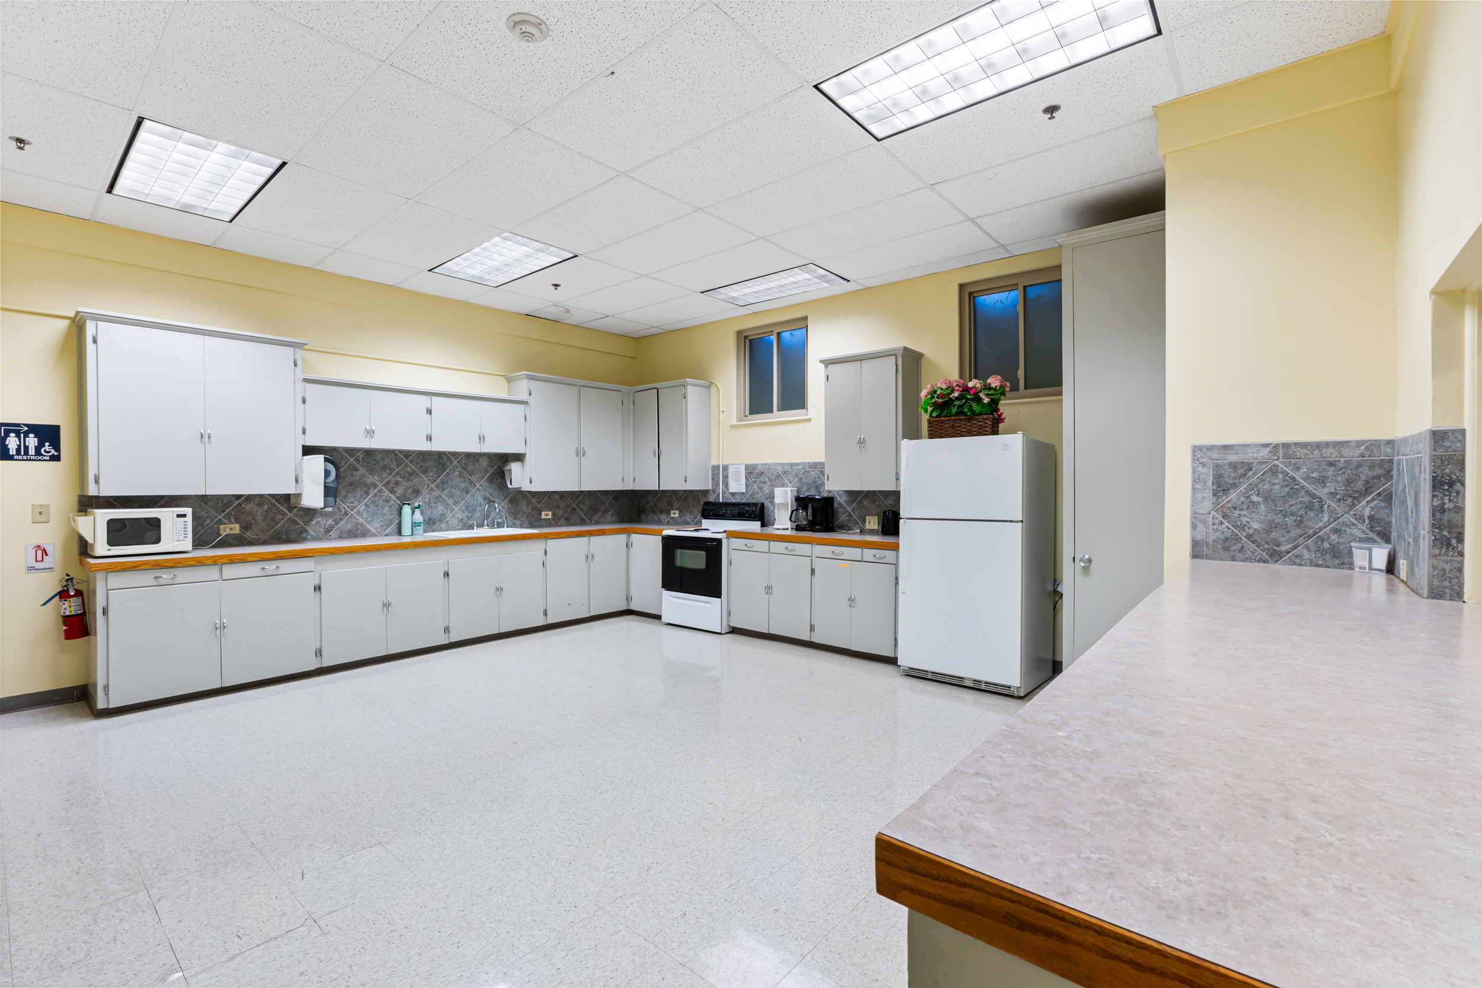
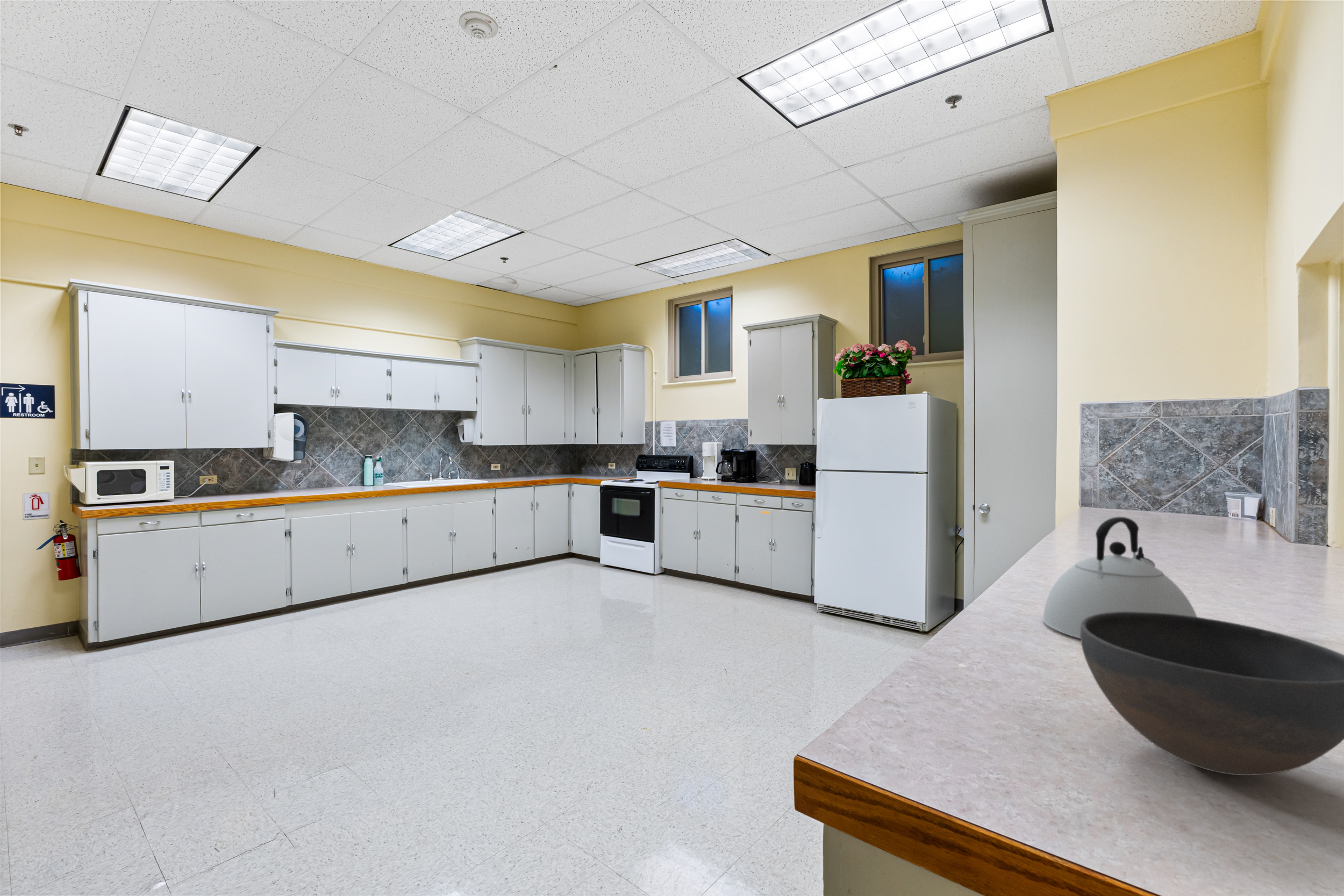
+ bowl [1080,612,1344,776]
+ kettle [1042,517,1198,639]
